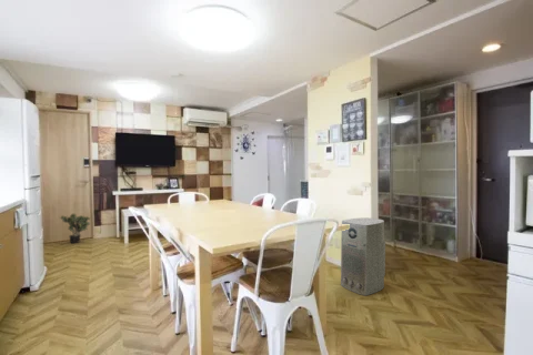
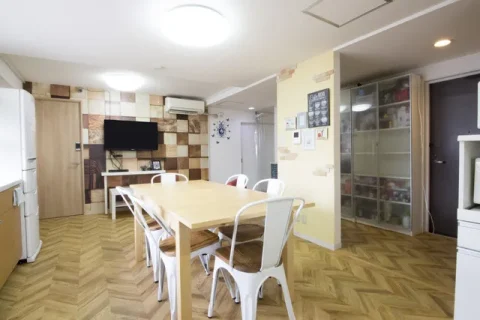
- air purifier [340,216,386,297]
- potted plant [59,212,91,244]
